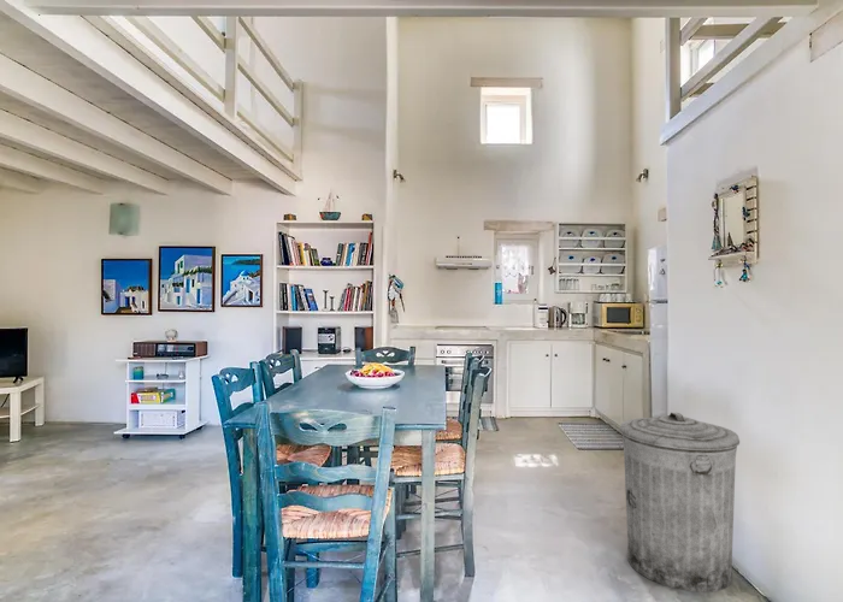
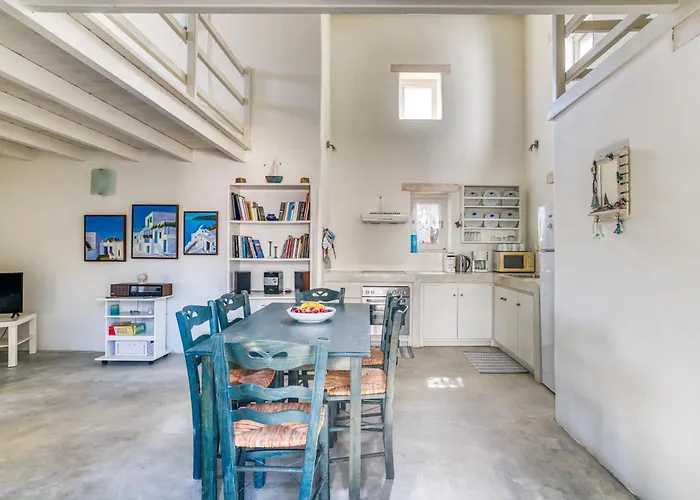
- trash can [619,412,741,594]
